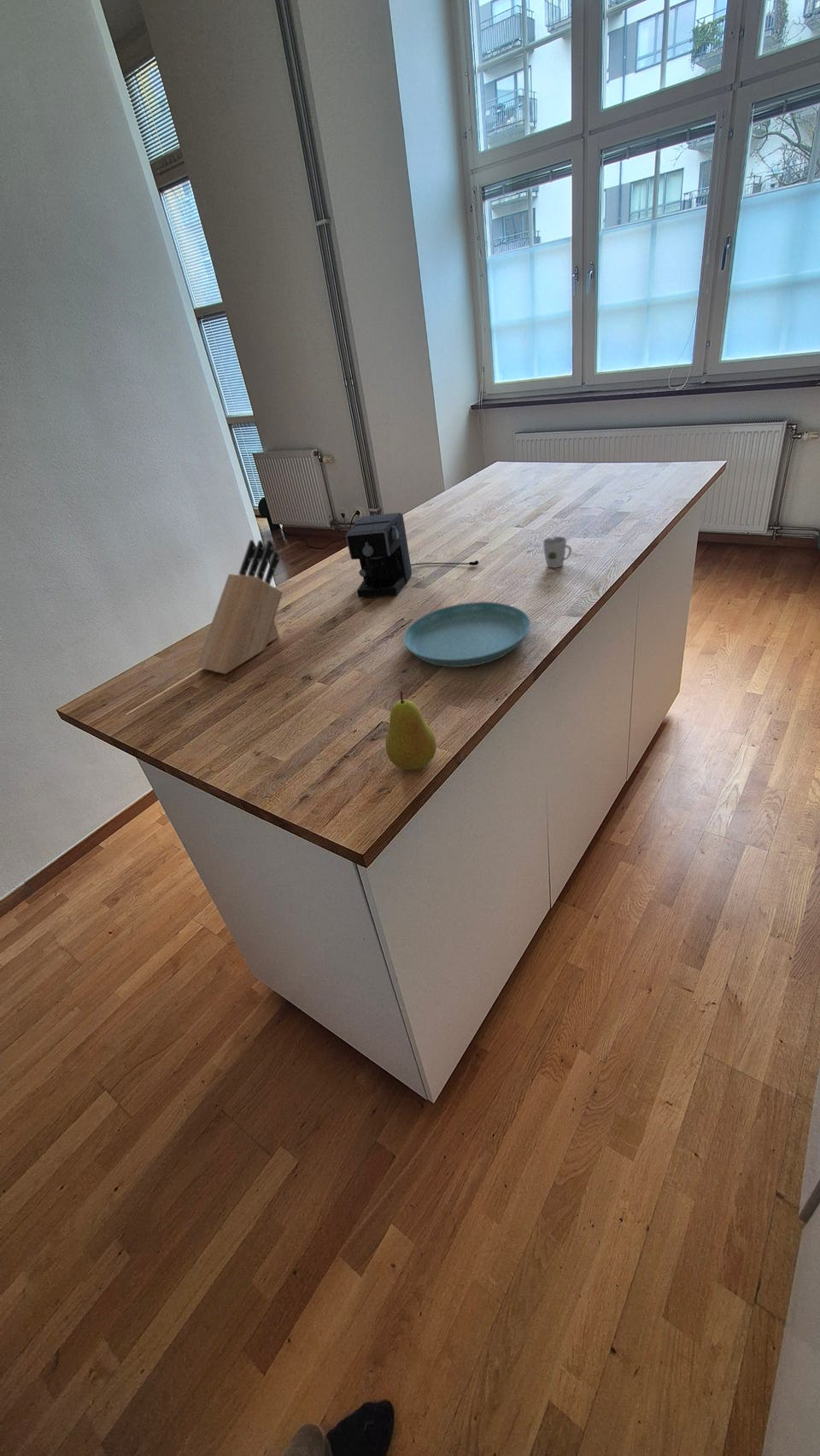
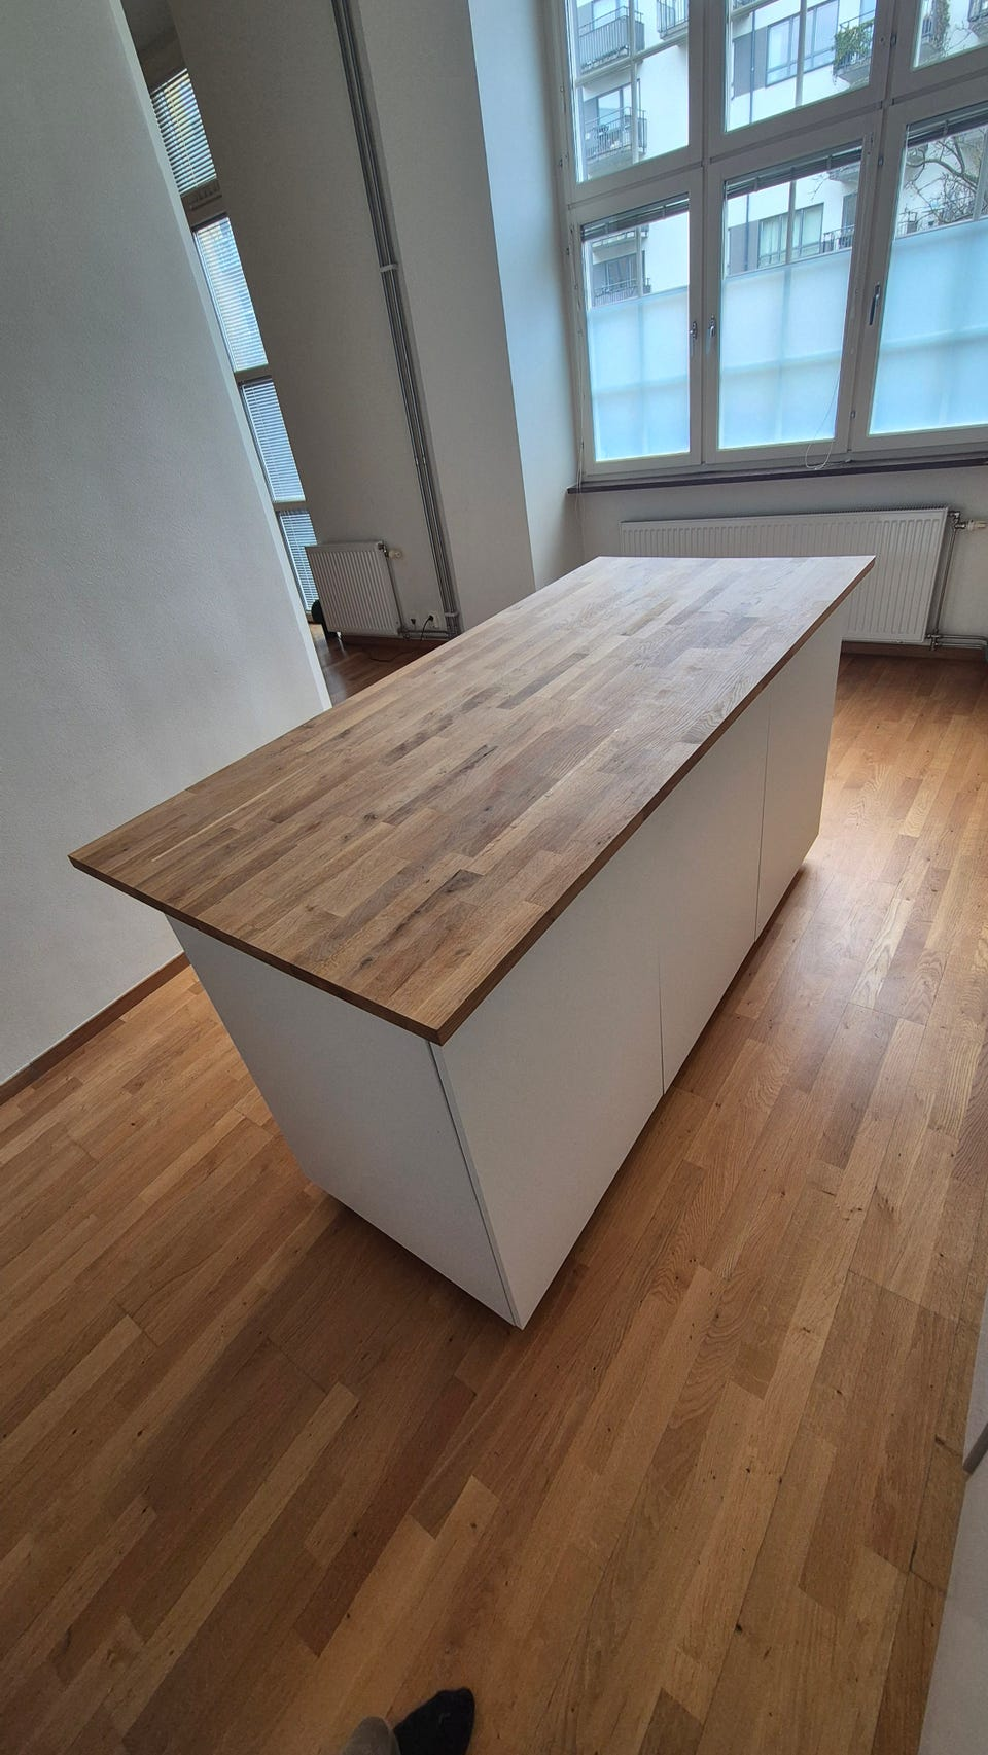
- coffee maker [345,512,479,598]
- knife block [196,539,284,675]
- fruit [384,691,437,771]
- cup [542,535,572,569]
- saucer [402,601,531,668]
